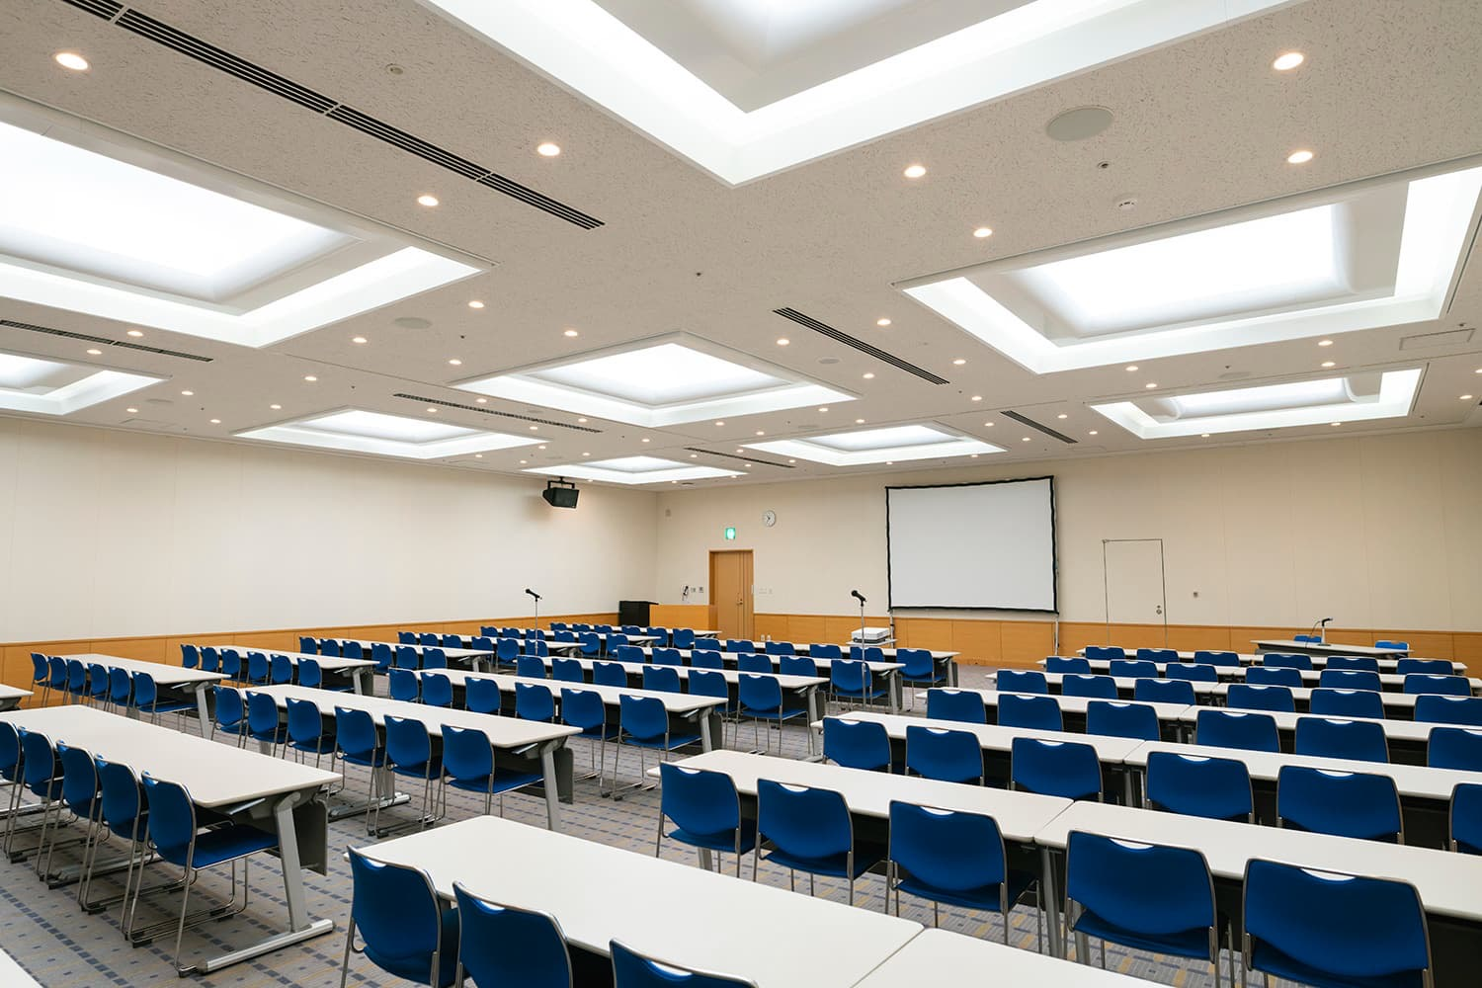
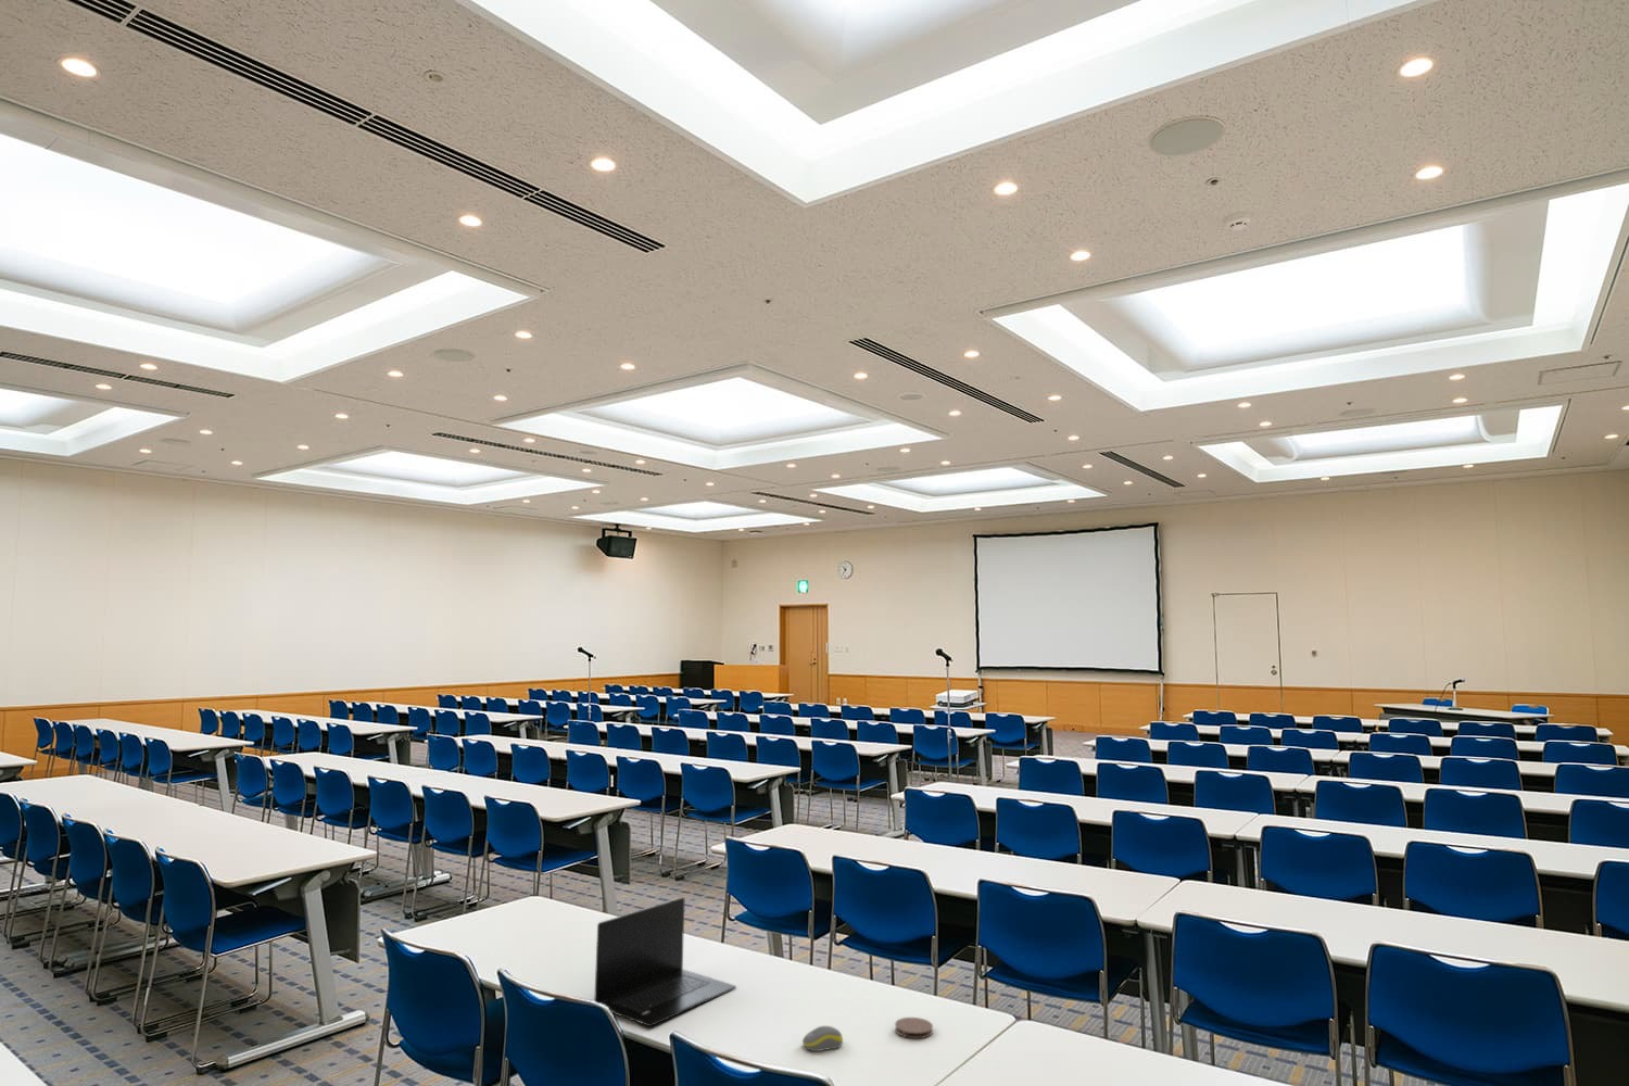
+ computer mouse [801,1025,844,1052]
+ coaster [893,1017,934,1039]
+ laptop [593,897,737,1028]
